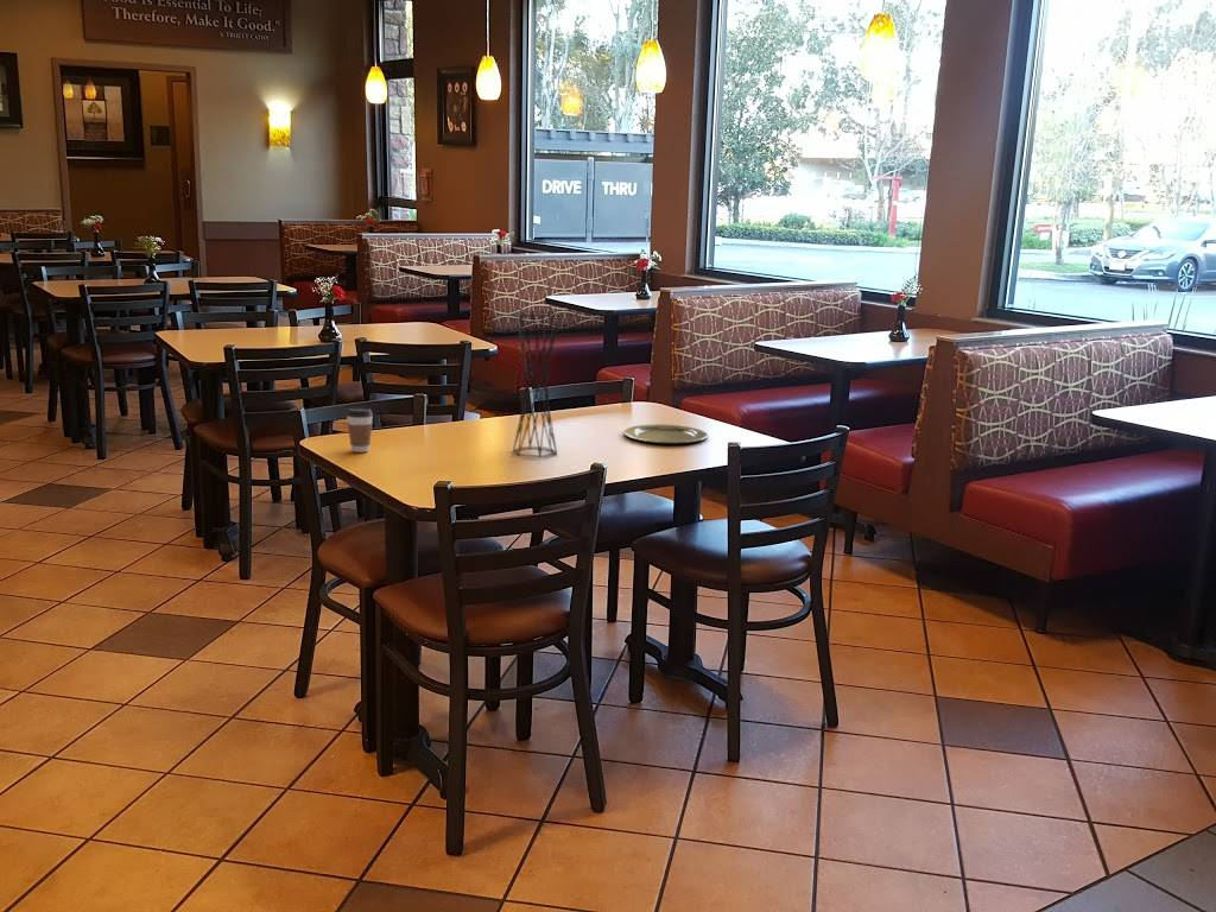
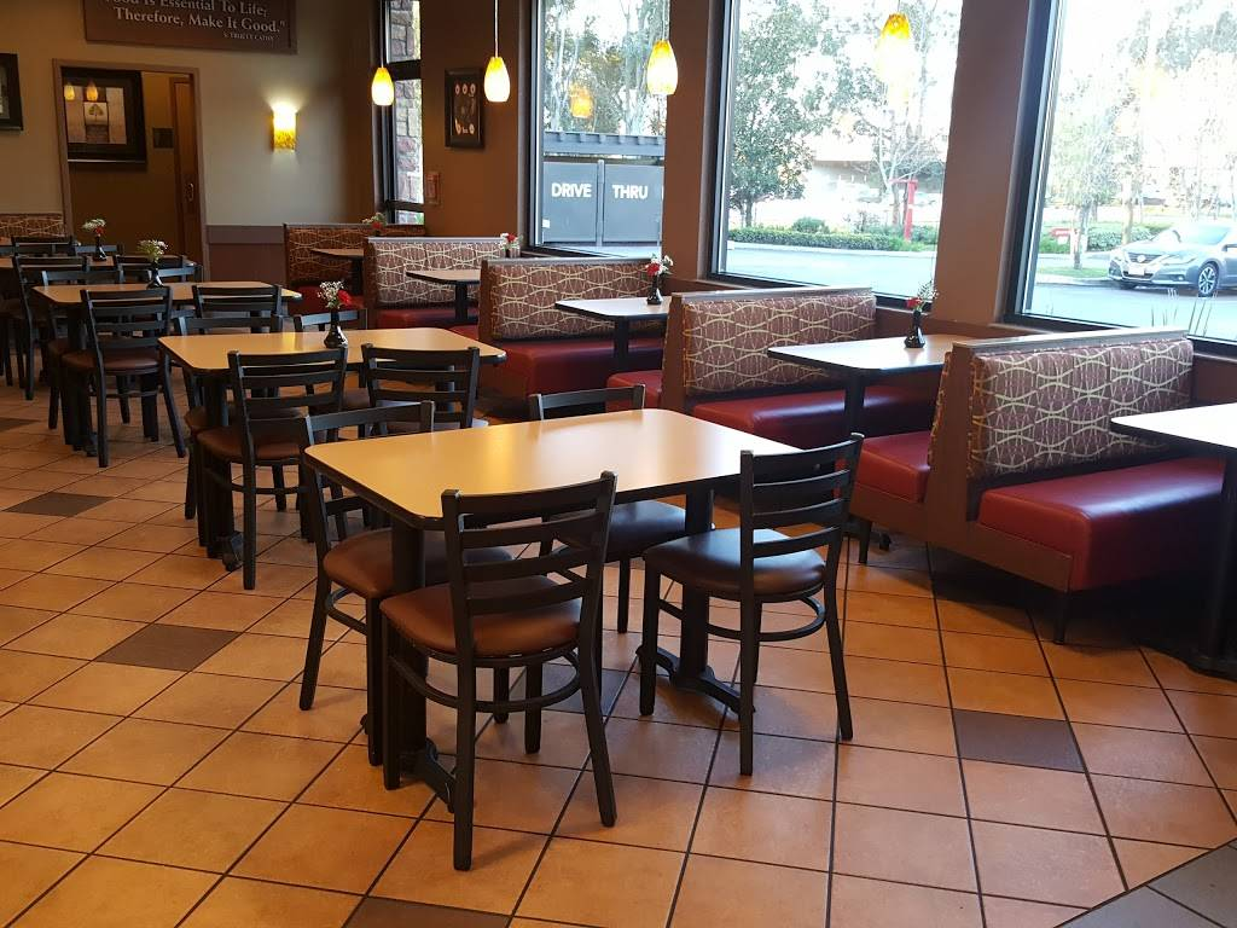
- plate [622,423,709,444]
- vase [512,310,562,458]
- coffee cup [346,407,374,454]
